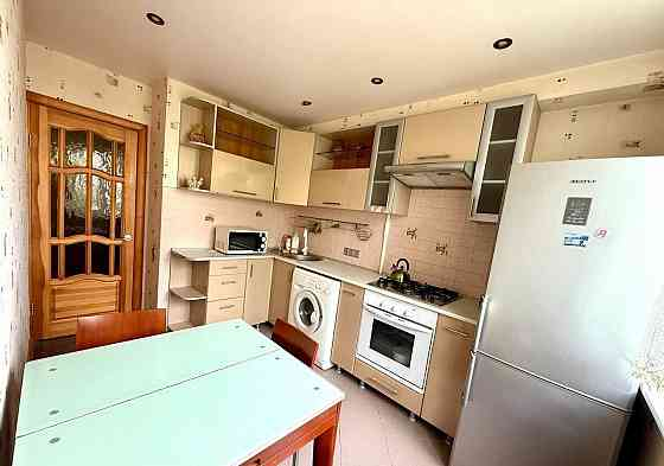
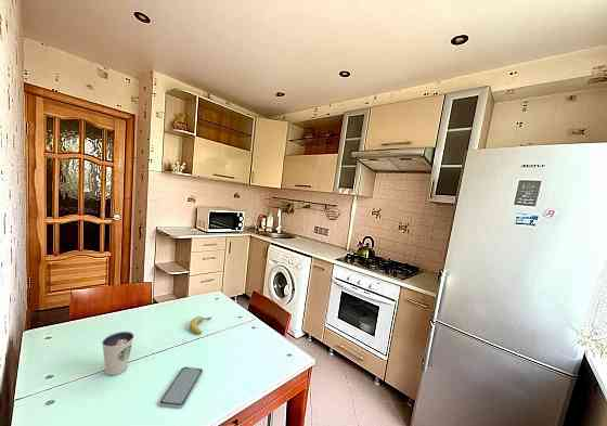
+ smartphone [158,365,204,409]
+ fruit [189,315,212,335]
+ dixie cup [101,331,135,376]
